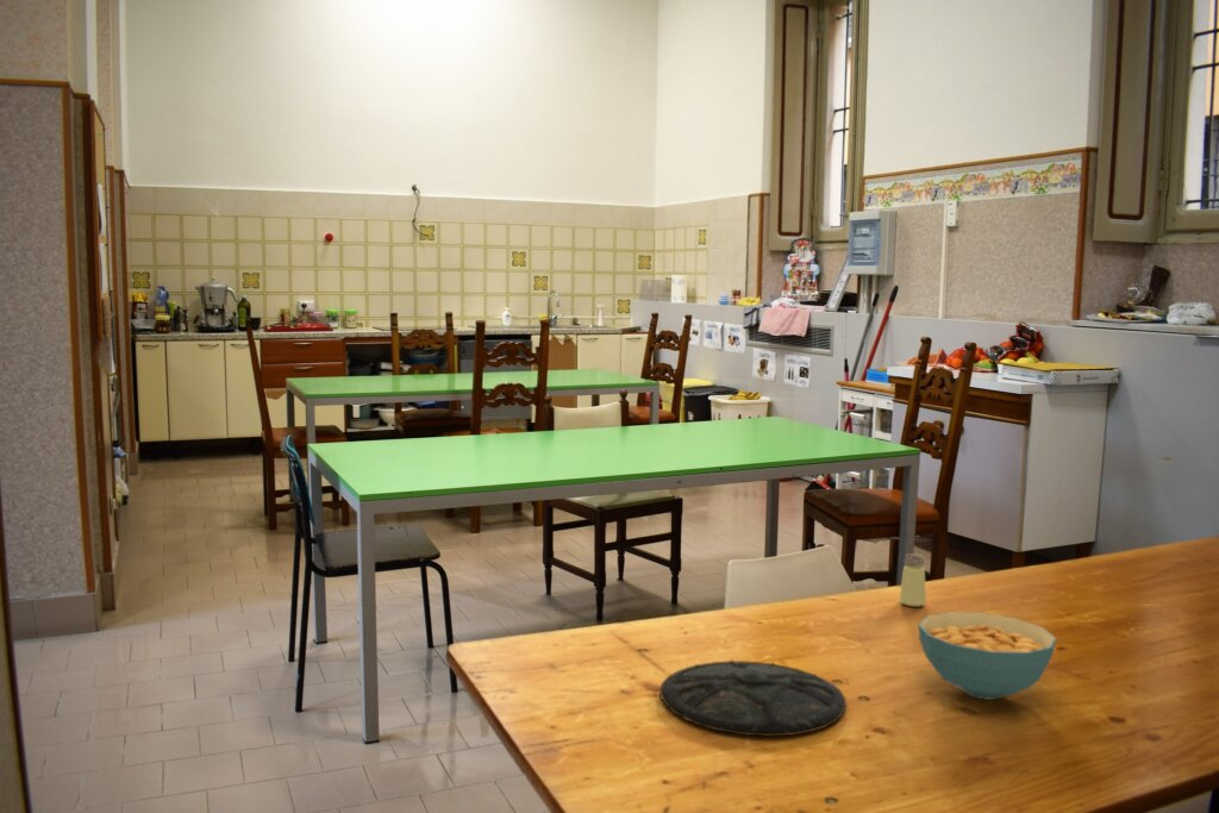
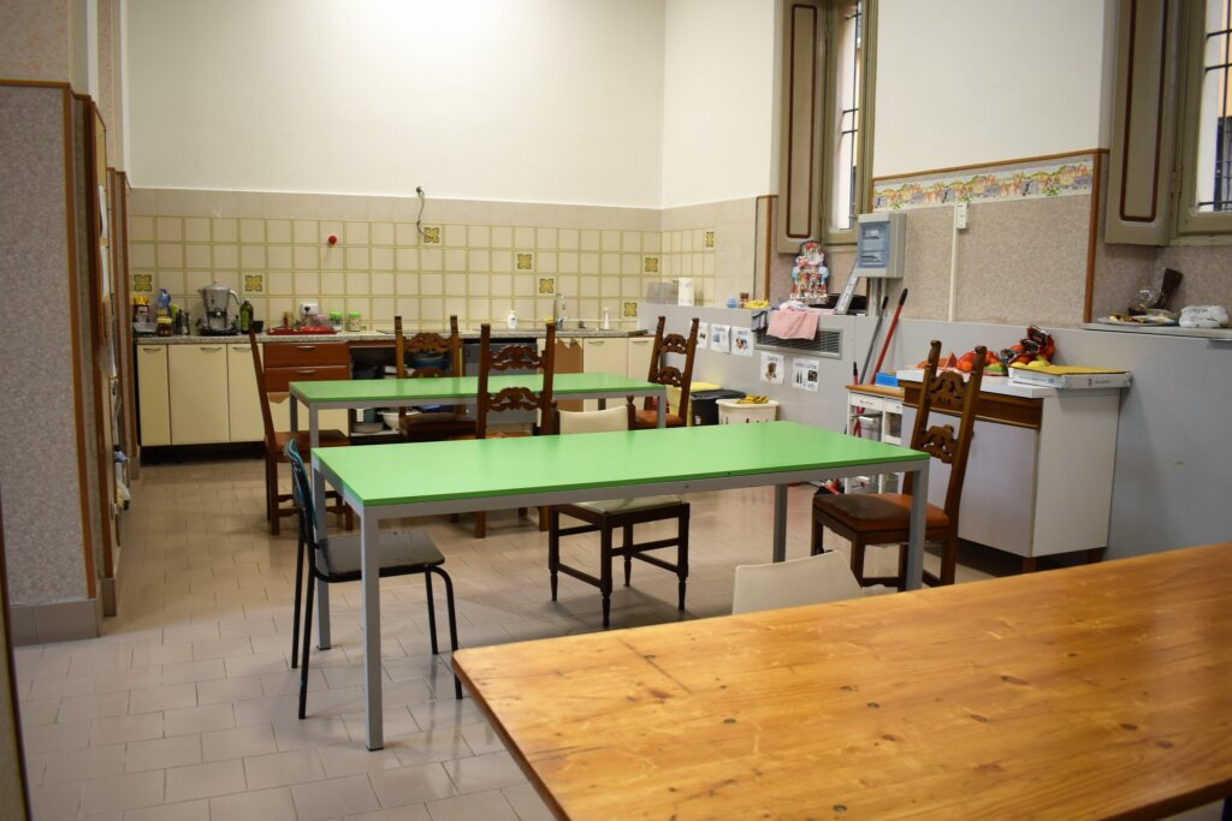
- plate [658,658,848,737]
- cereal bowl [917,611,1057,701]
- saltshaker [899,552,927,608]
